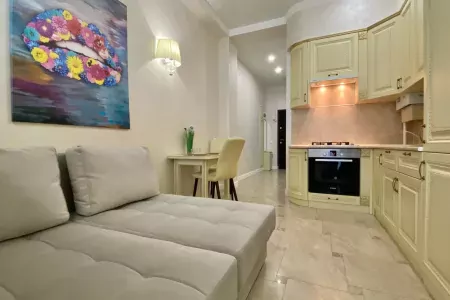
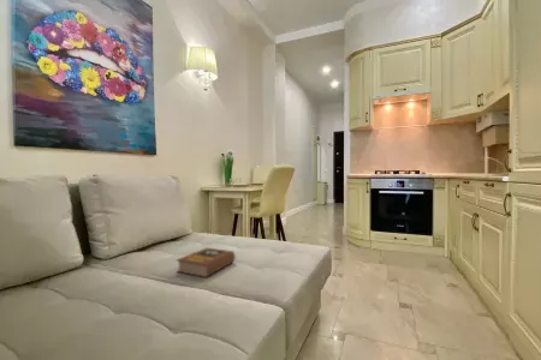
+ book [176,247,237,278]
